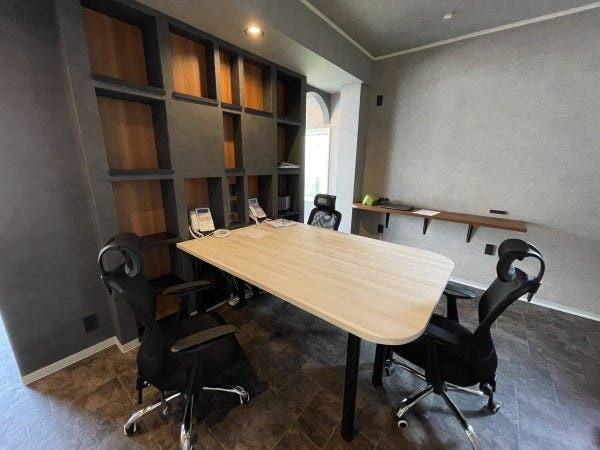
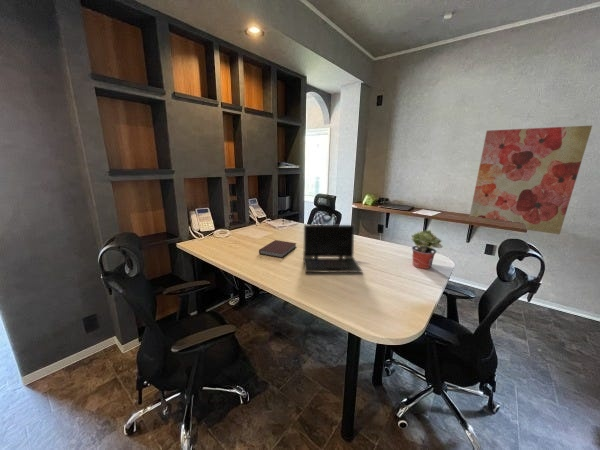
+ potted plant [410,229,444,270]
+ laptop computer [302,223,364,273]
+ notebook [258,239,297,259]
+ wall art [469,125,593,235]
